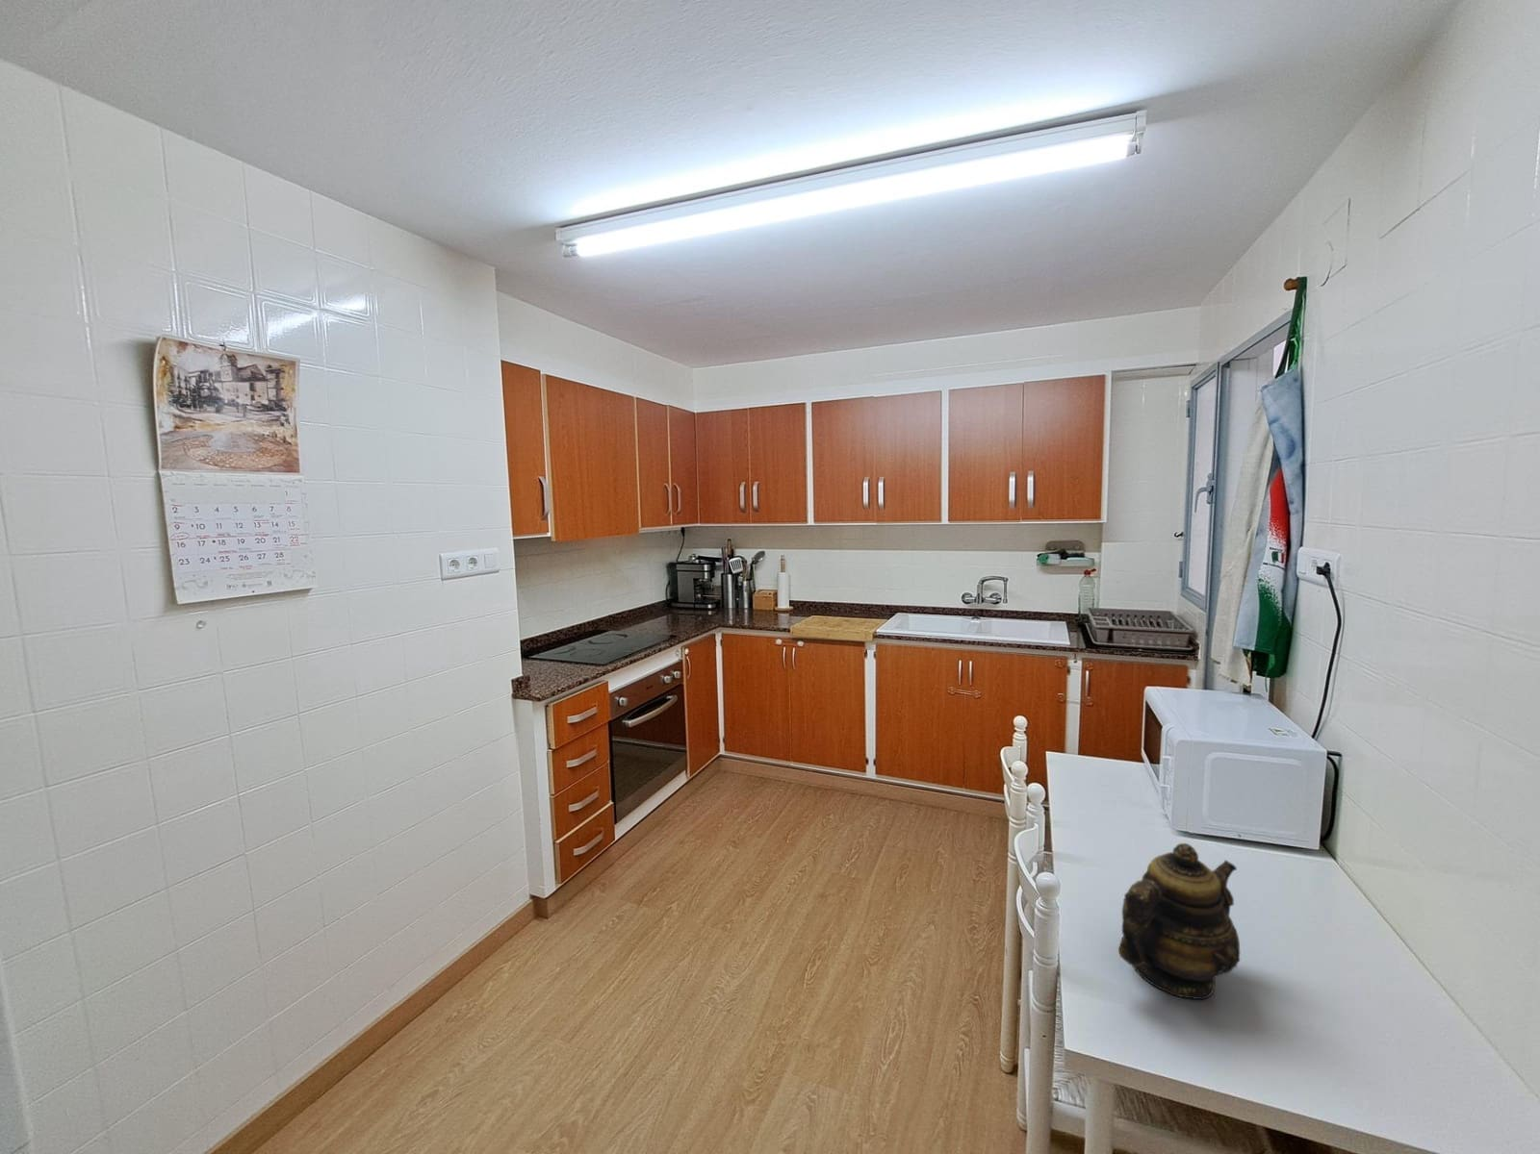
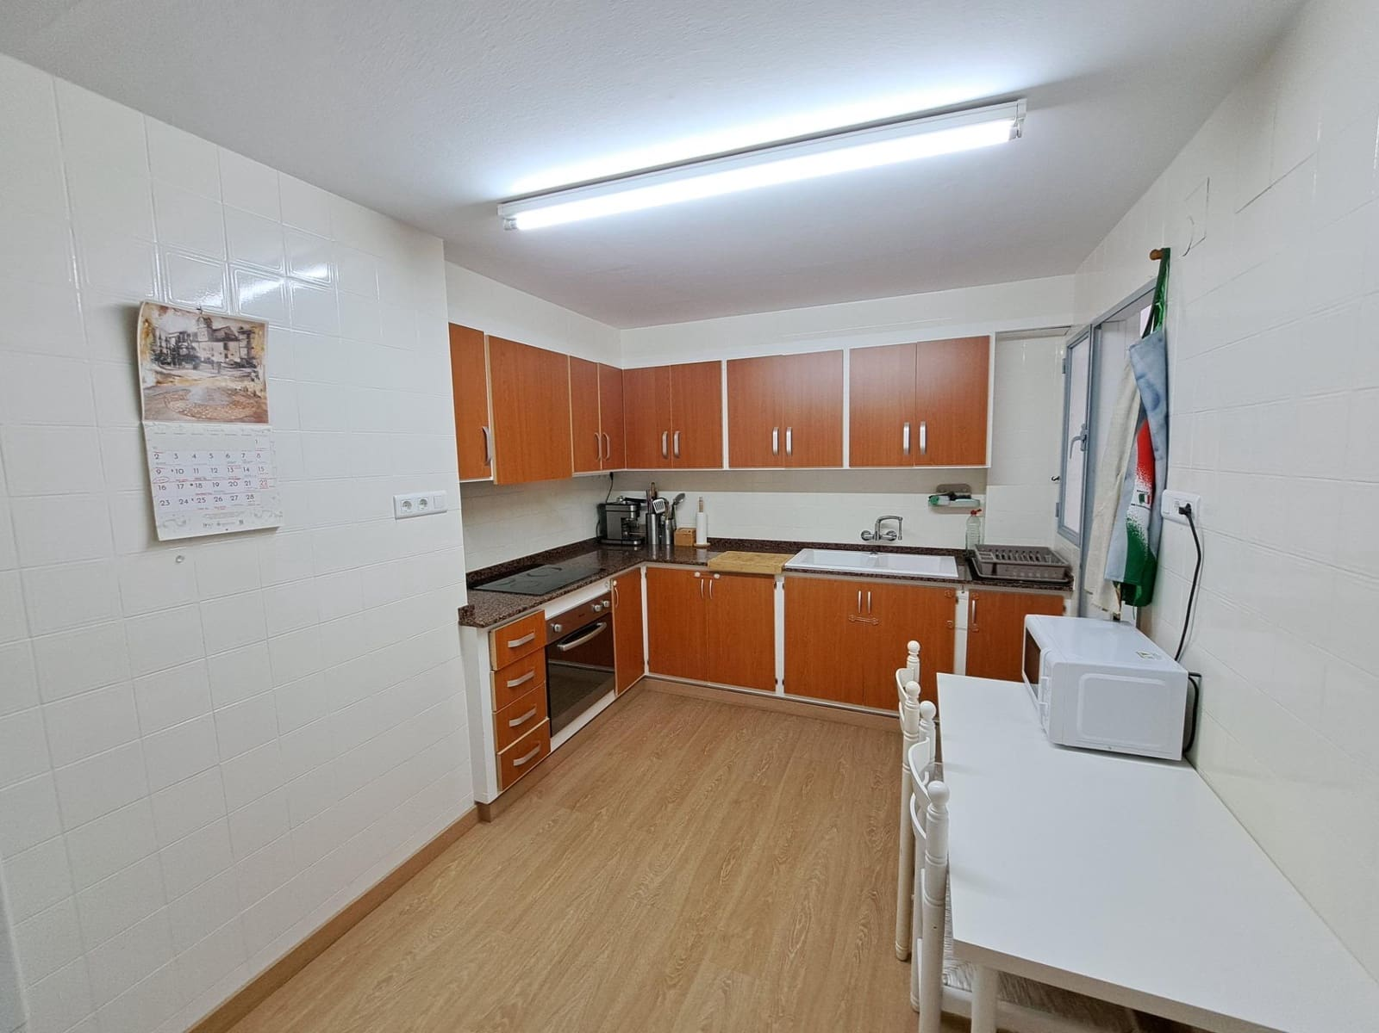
- teapot [1118,842,1240,1000]
